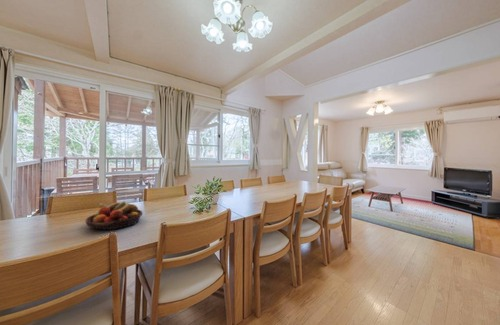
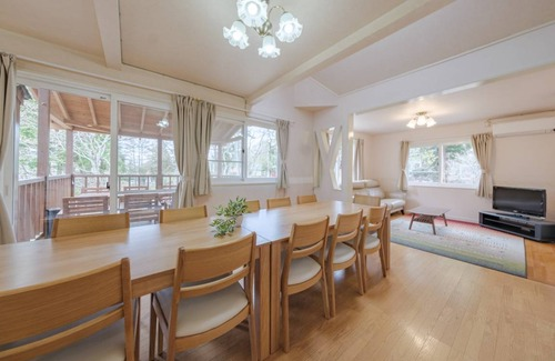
- fruit bowl [85,201,144,231]
